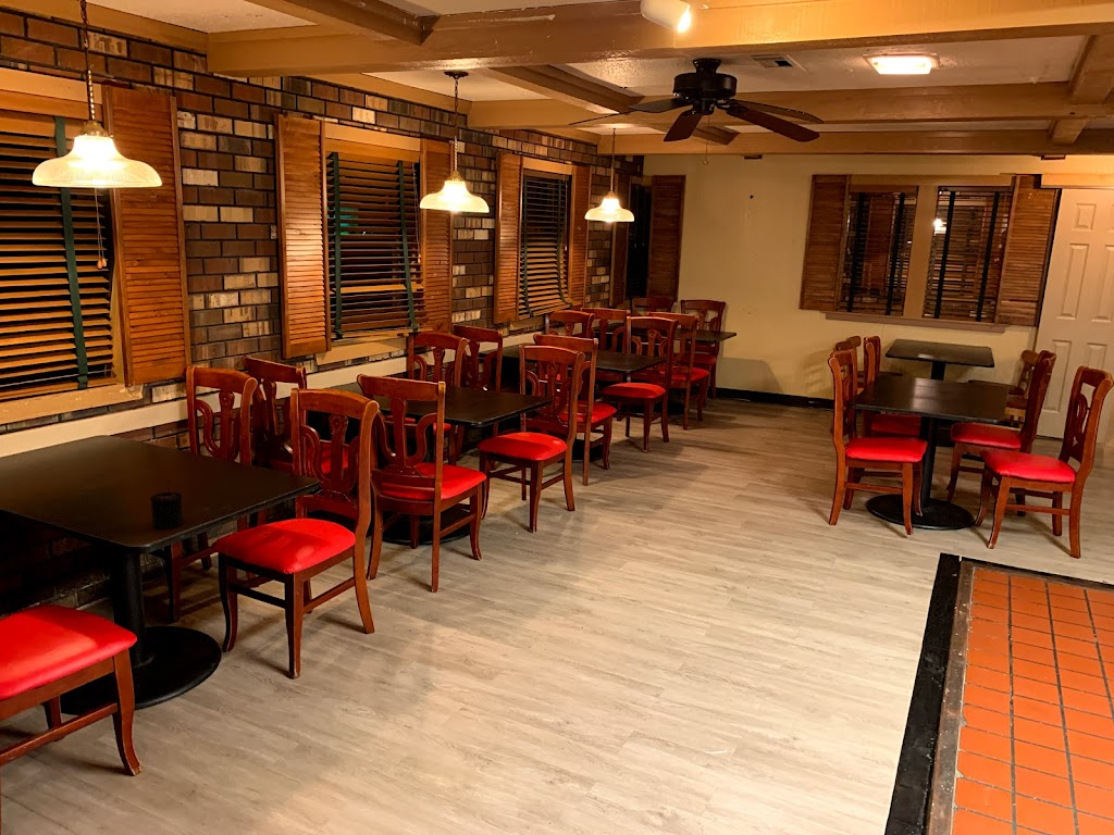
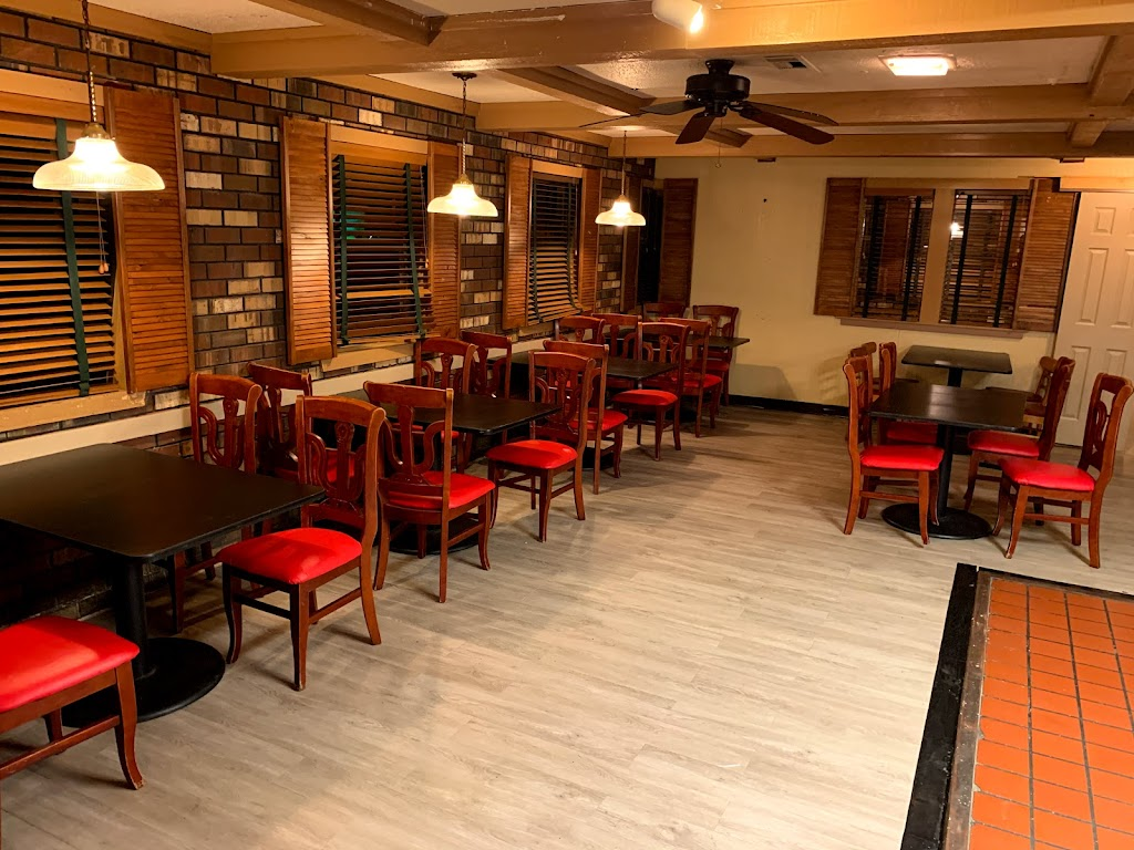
- candle [149,479,184,529]
